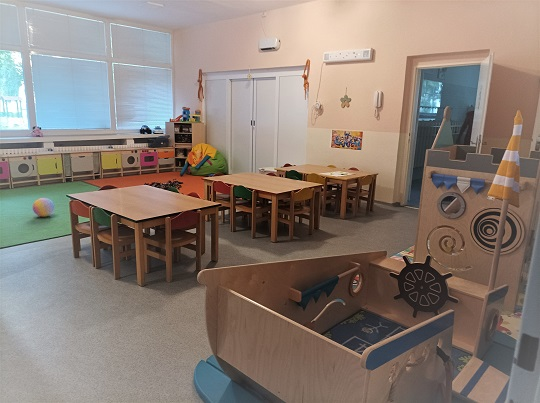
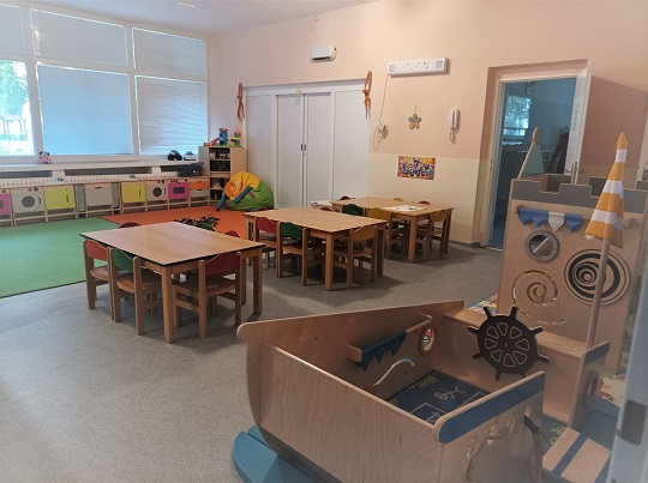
- ball [32,197,55,218]
